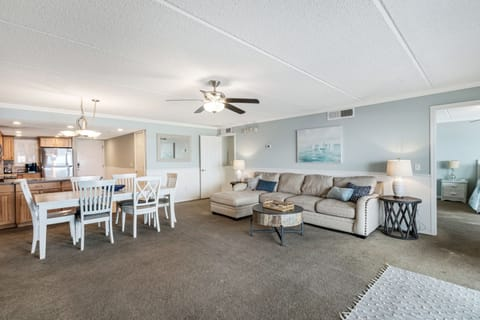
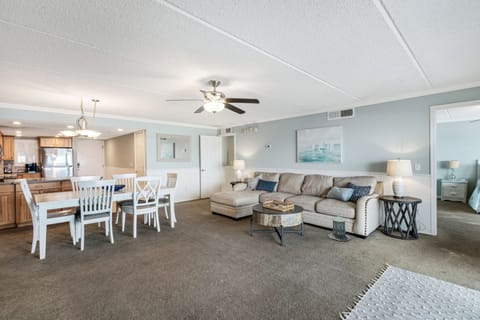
+ lantern [327,213,352,242]
